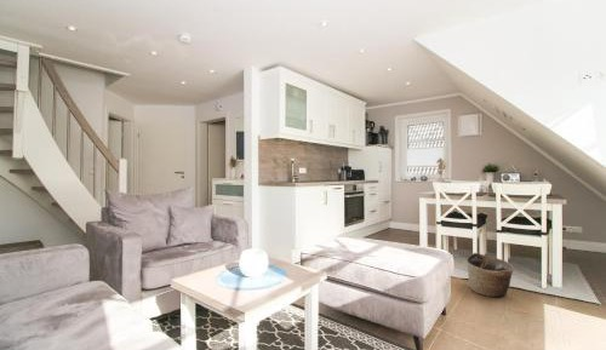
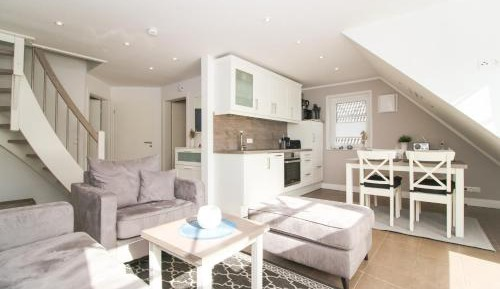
- basket [465,252,515,298]
